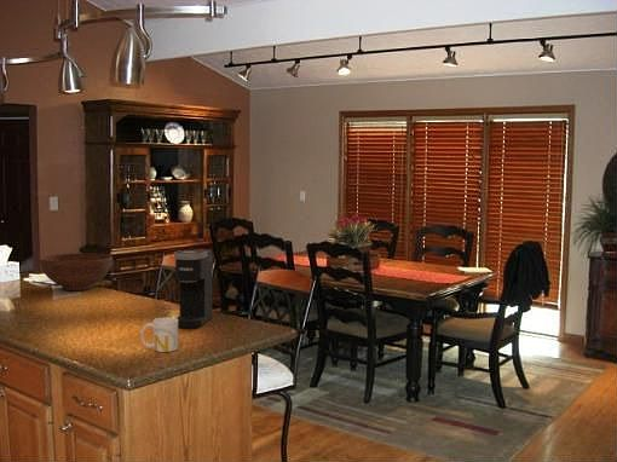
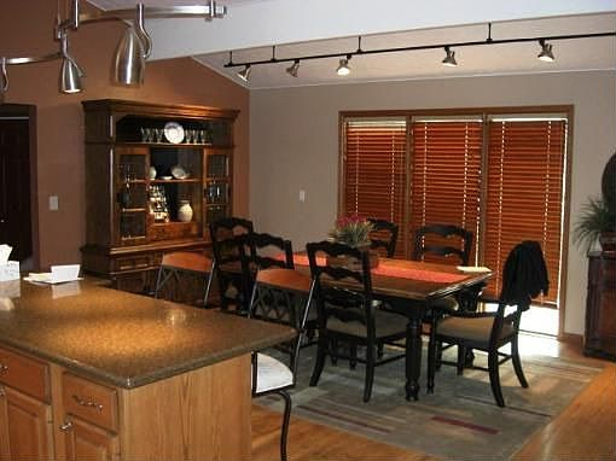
- fruit bowl [39,253,114,291]
- coffee maker [173,248,213,329]
- mug [140,317,179,353]
